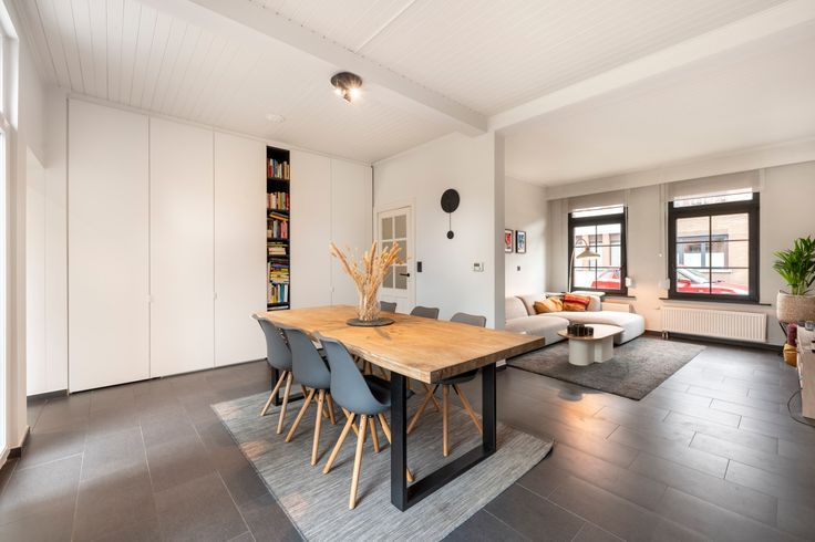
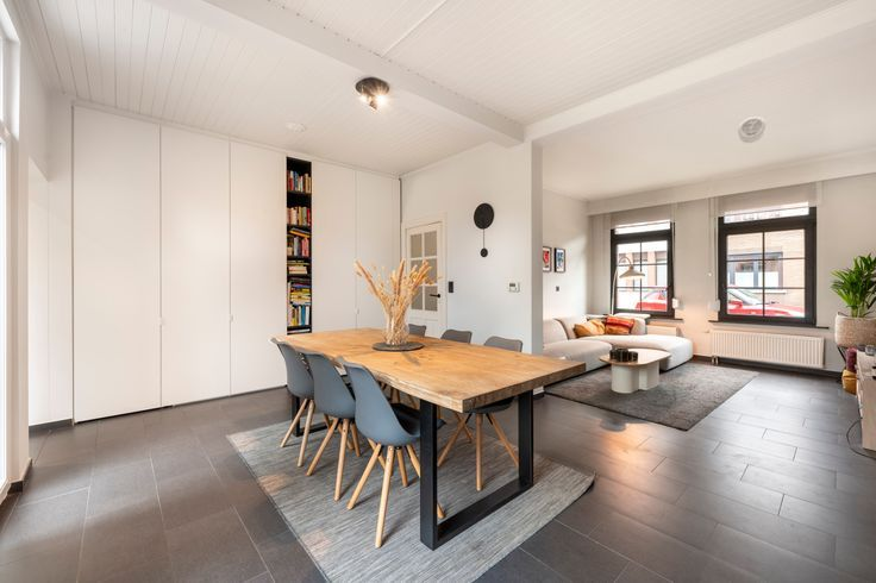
+ ceiling light [737,115,766,144]
